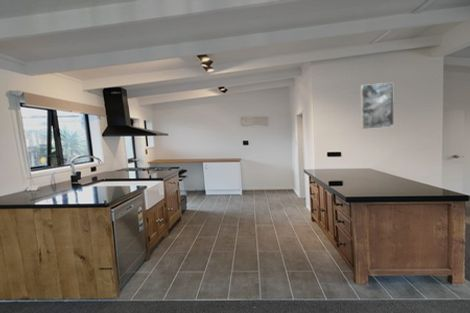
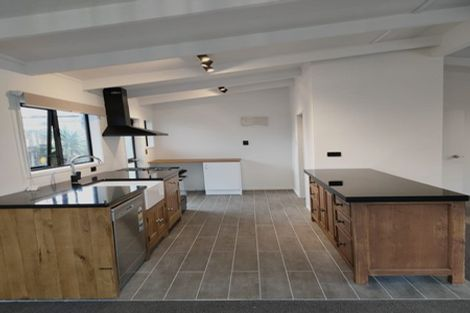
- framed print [360,82,395,130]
